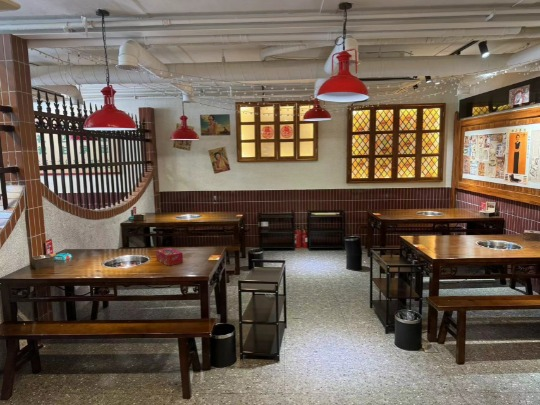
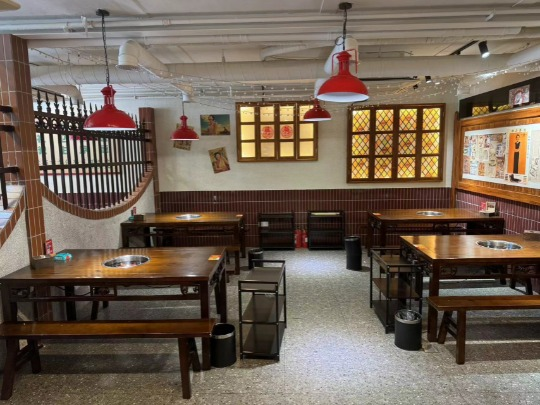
- tissue box [155,247,184,267]
